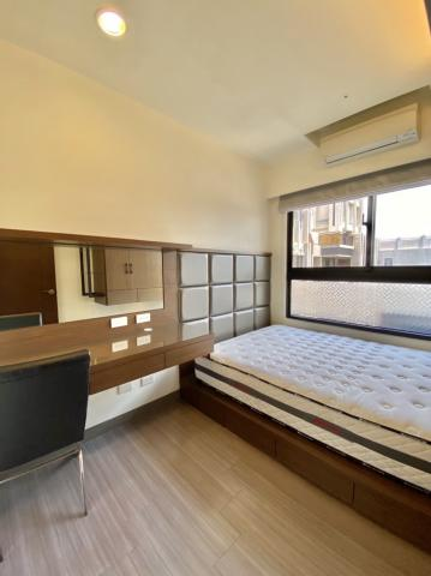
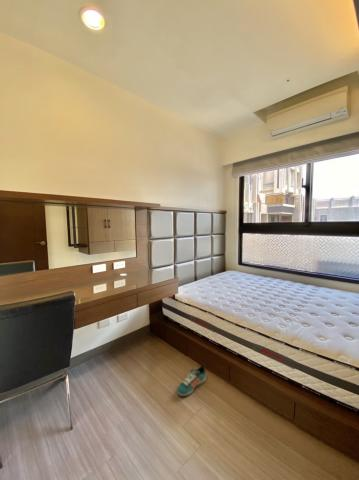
+ sneaker [176,364,207,397]
